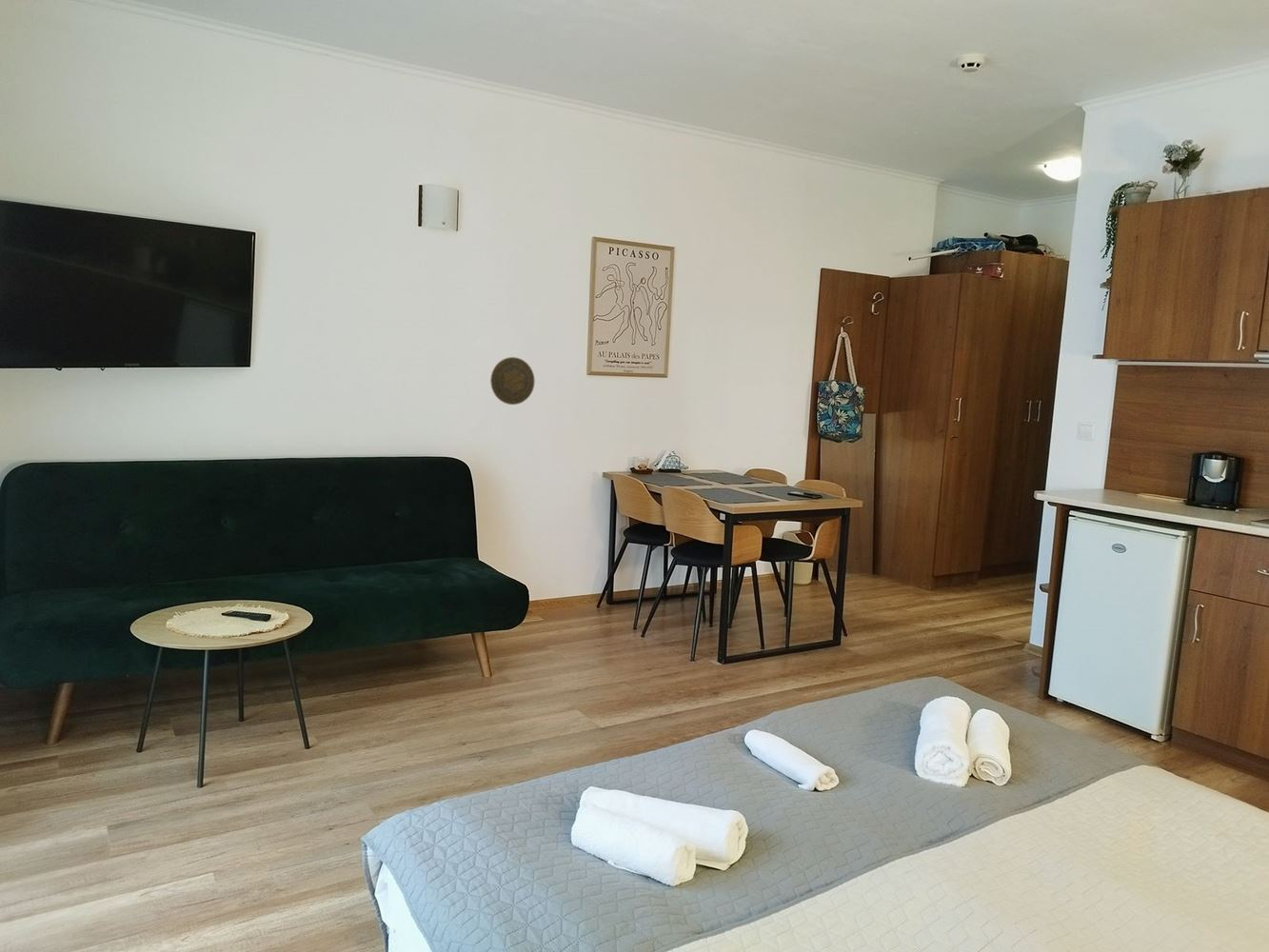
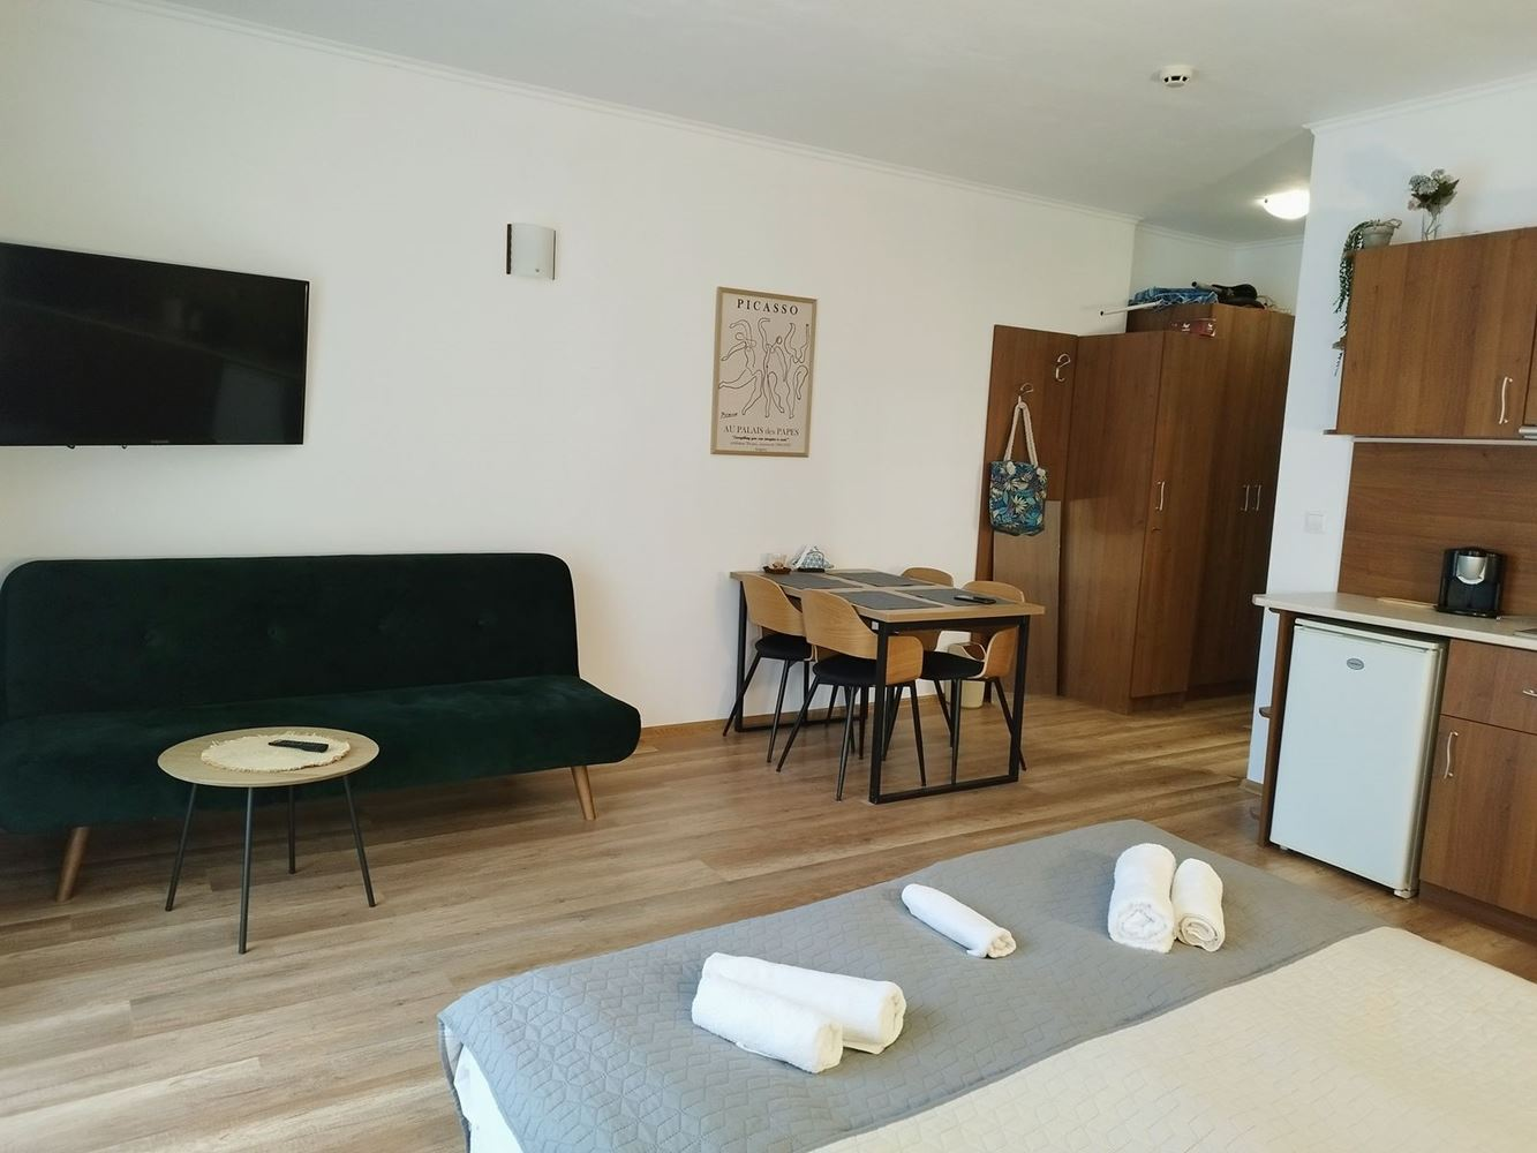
- decorative plate [489,356,536,406]
